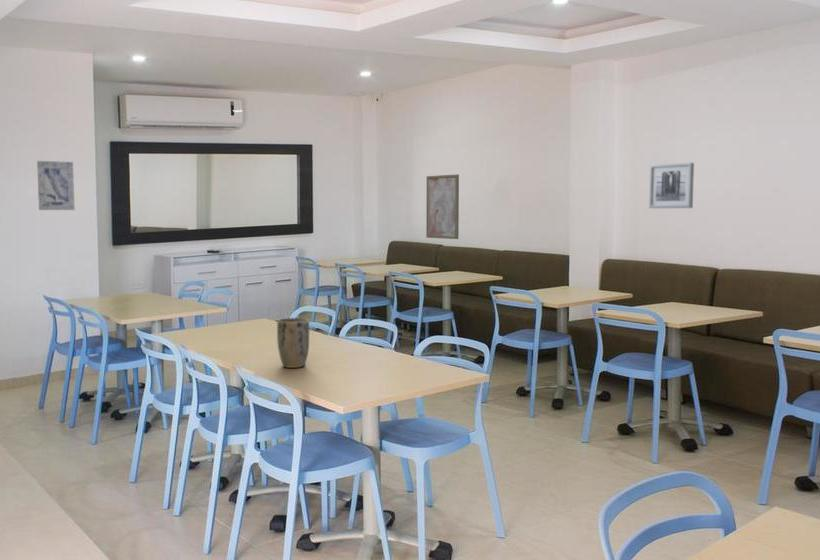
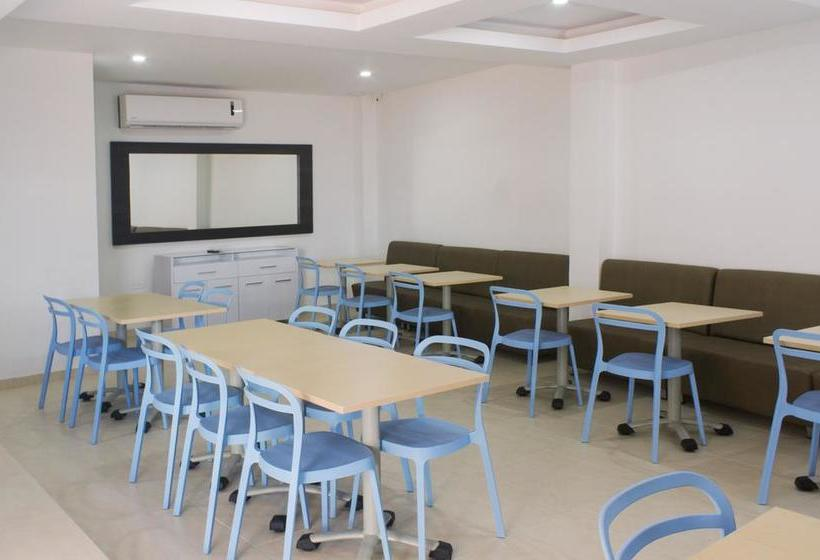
- wall art [425,173,460,240]
- plant pot [276,317,310,369]
- wall art [36,160,76,211]
- wall art [648,162,695,209]
